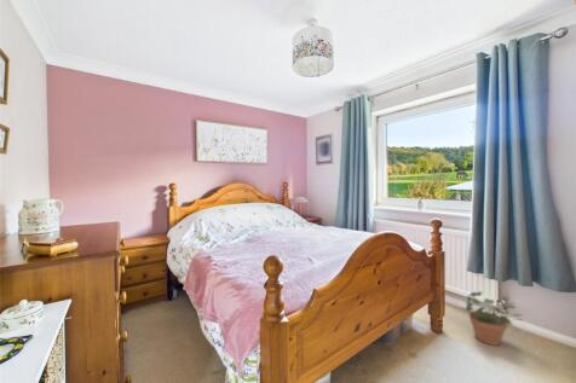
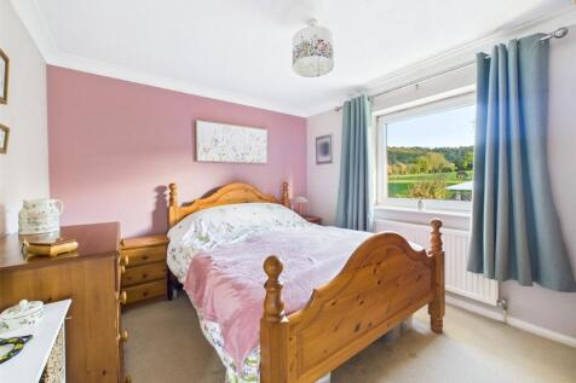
- potted plant [462,290,525,347]
